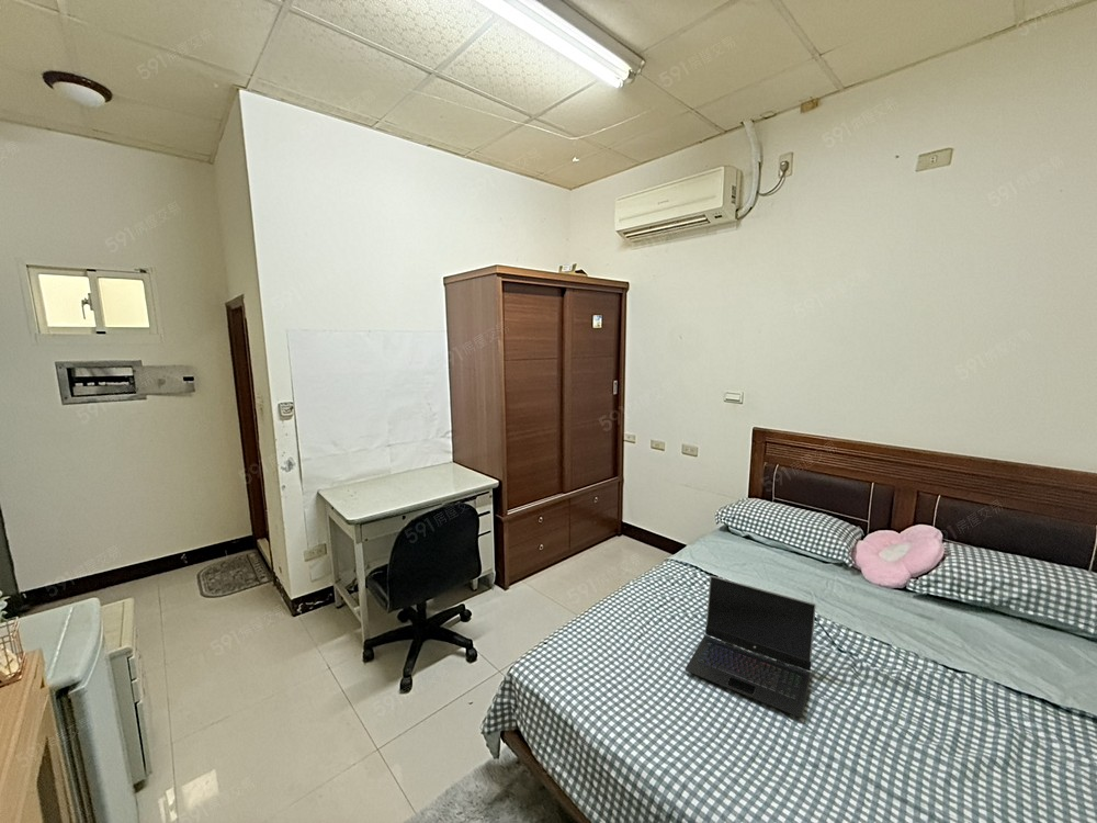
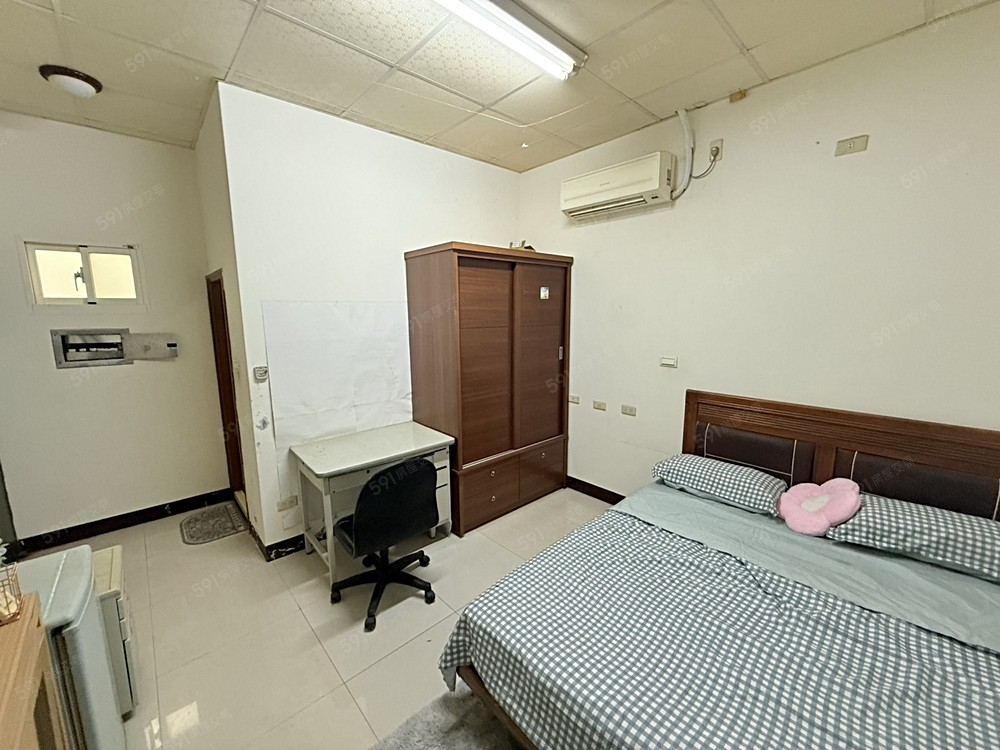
- laptop computer [685,575,817,719]
